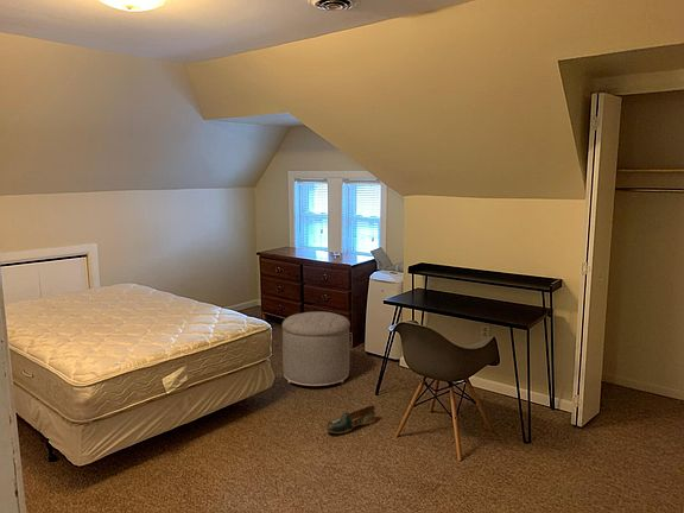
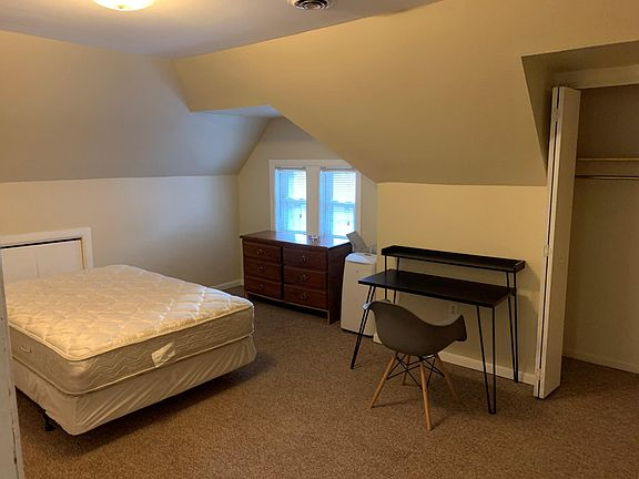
- ottoman [281,310,352,387]
- shoe [325,405,376,435]
